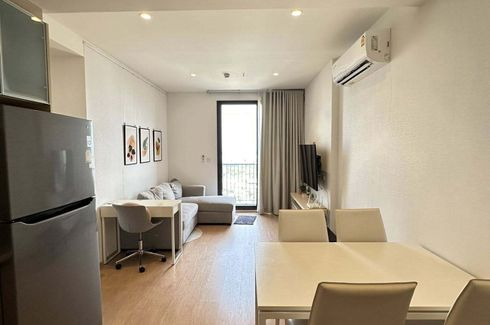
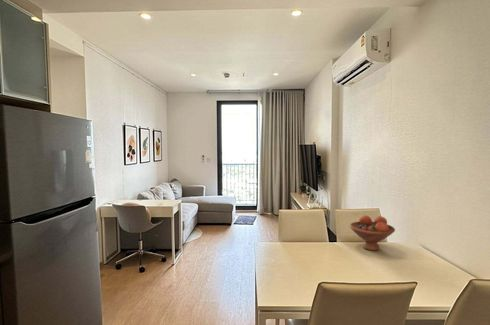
+ fruit bowl [349,214,396,252]
